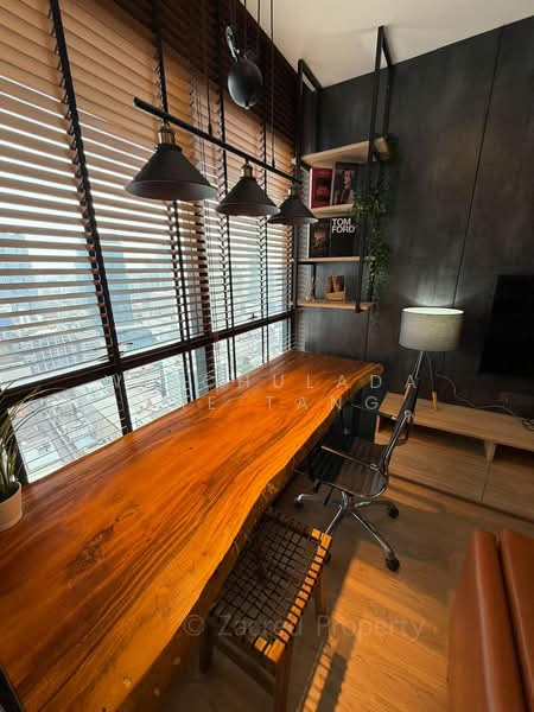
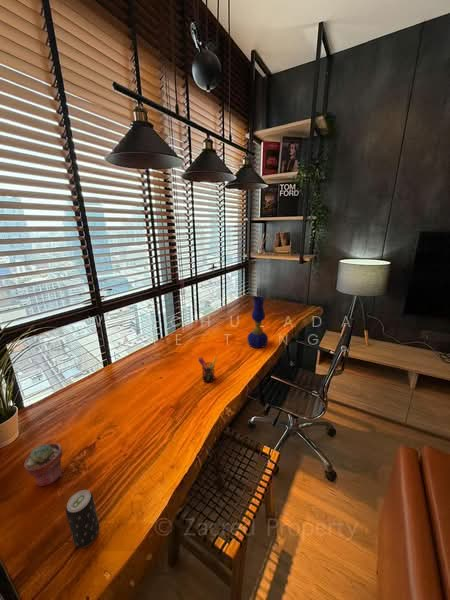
+ beverage can [65,489,100,549]
+ pen holder [197,356,218,383]
+ potted succulent [23,442,64,487]
+ oil lamp [246,295,269,349]
